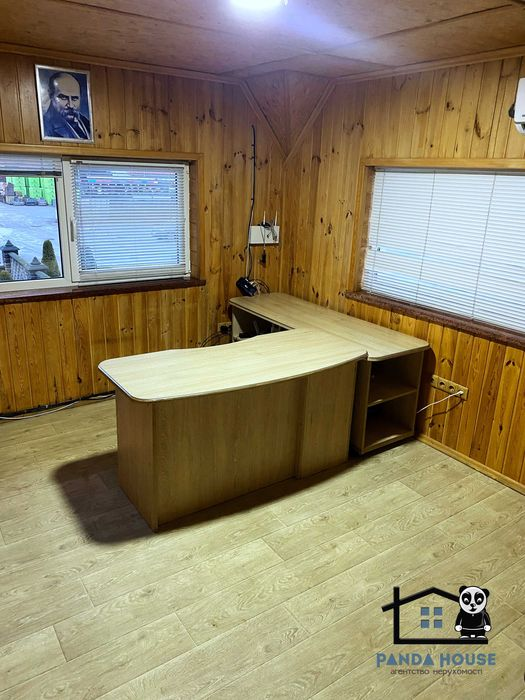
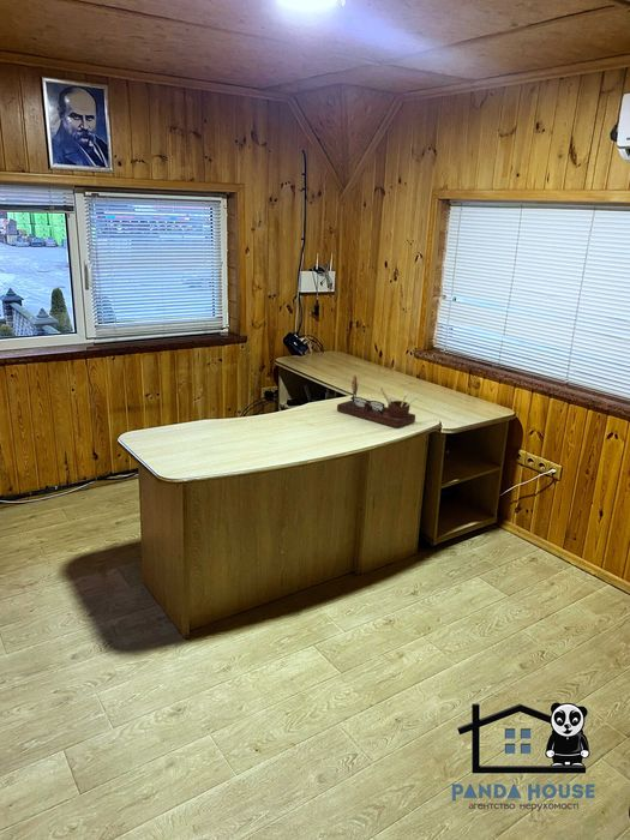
+ desk organizer [336,374,419,430]
